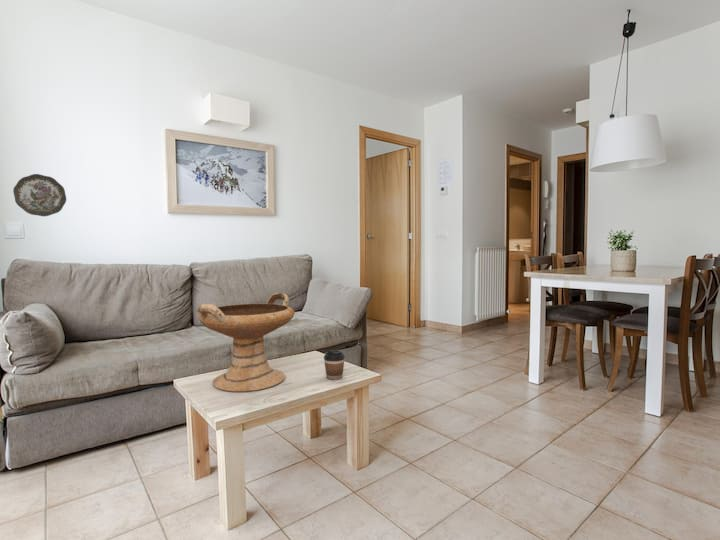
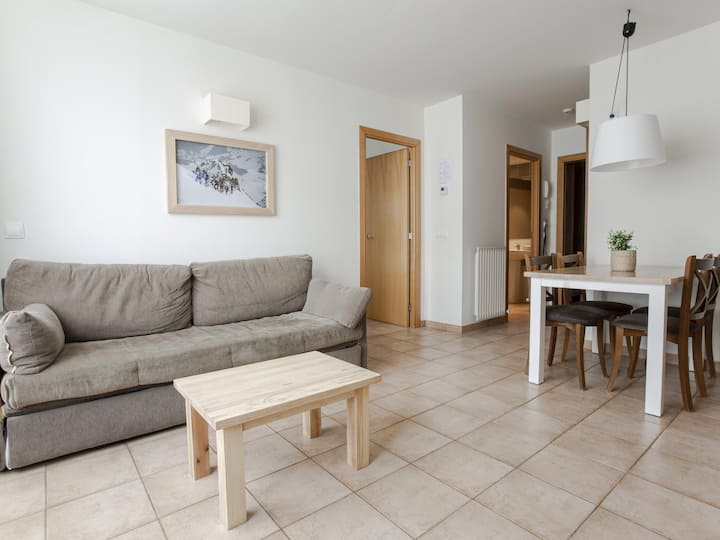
- decorative plate [12,173,67,217]
- coffee cup [323,349,346,381]
- decorative bowl [196,292,296,393]
